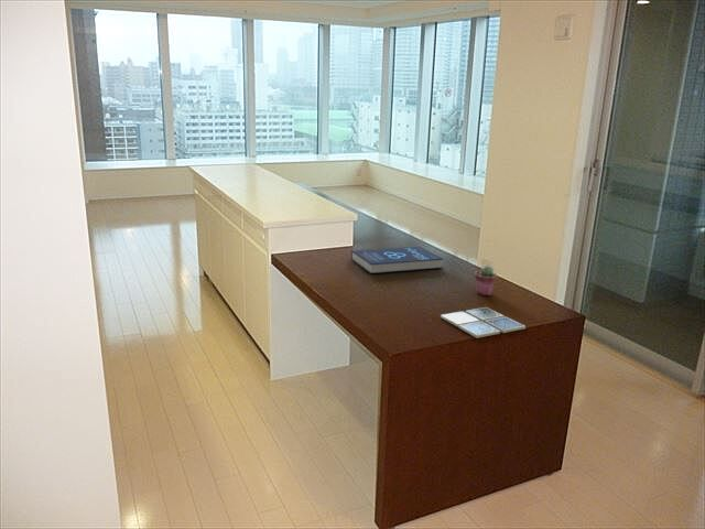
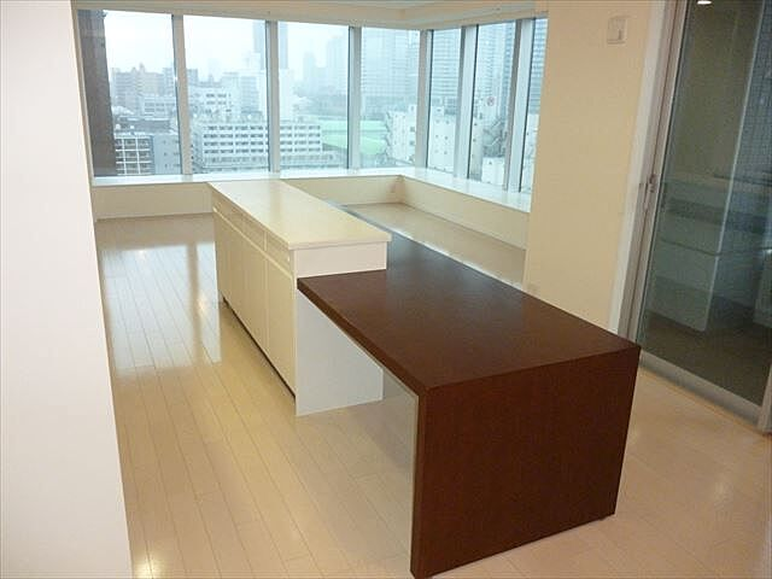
- book [350,246,444,274]
- drink coaster [440,306,527,339]
- potted succulent [474,264,498,296]
